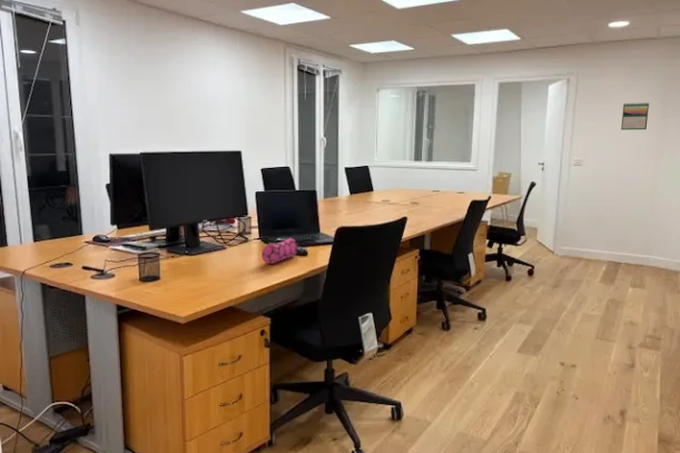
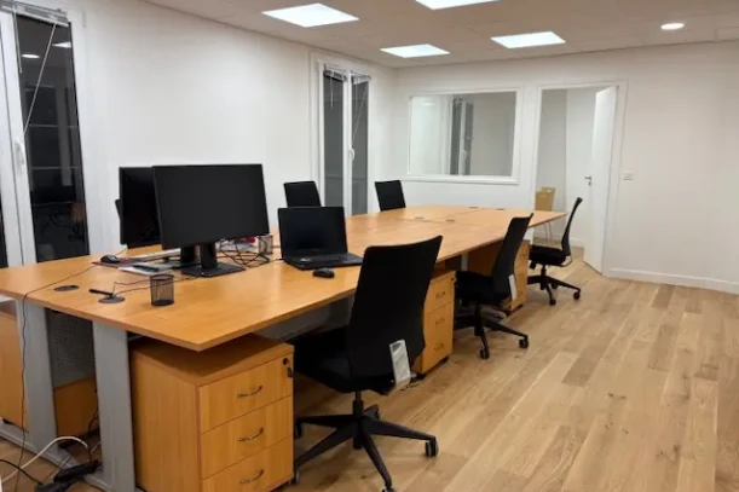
- calendar [620,101,650,131]
- pencil case [260,237,298,265]
